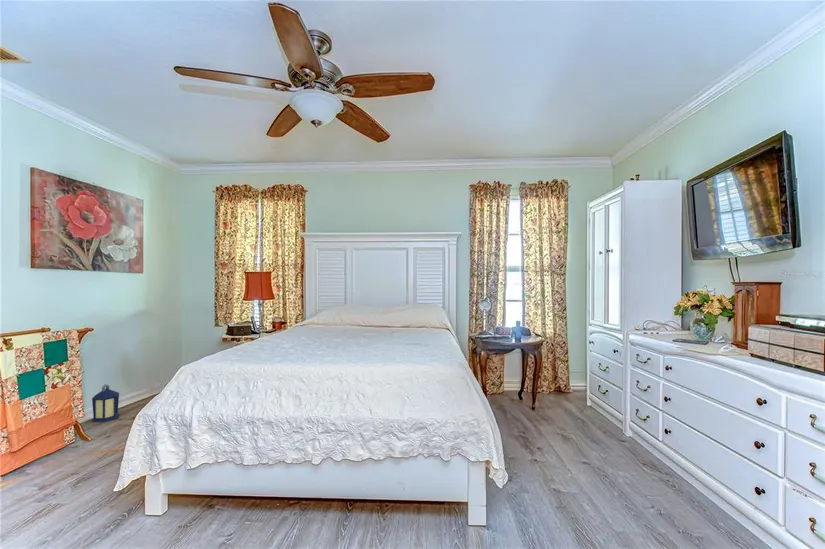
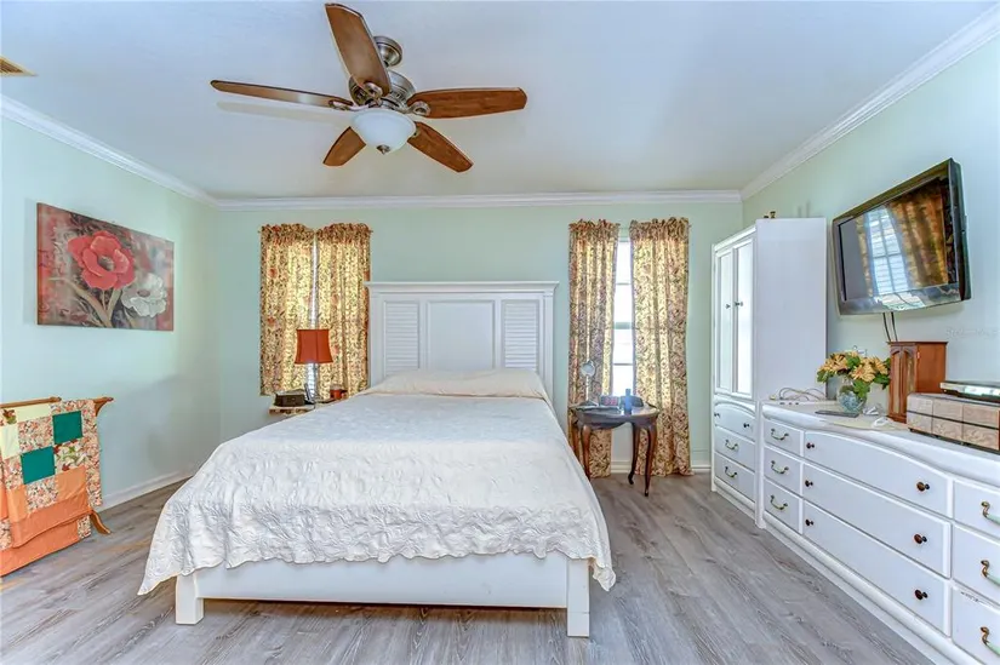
- lantern [90,383,121,423]
